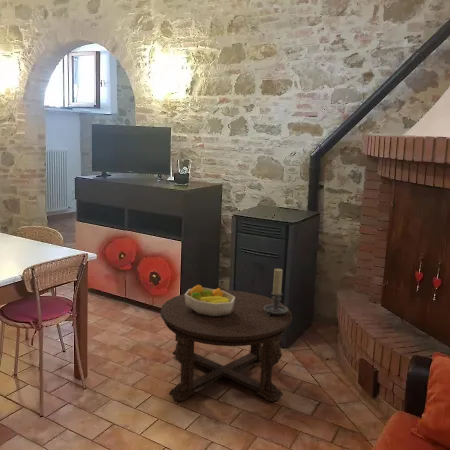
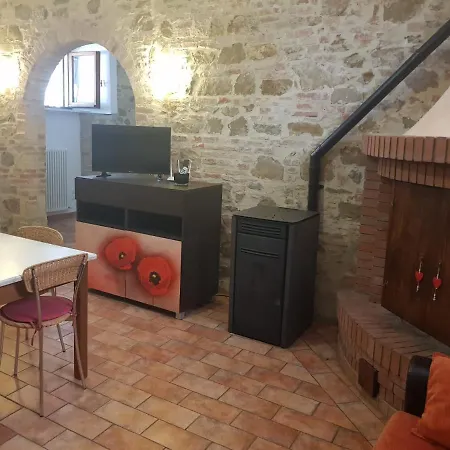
- coffee table [160,289,293,402]
- fruit bowl [184,284,235,316]
- candle holder [264,268,289,316]
